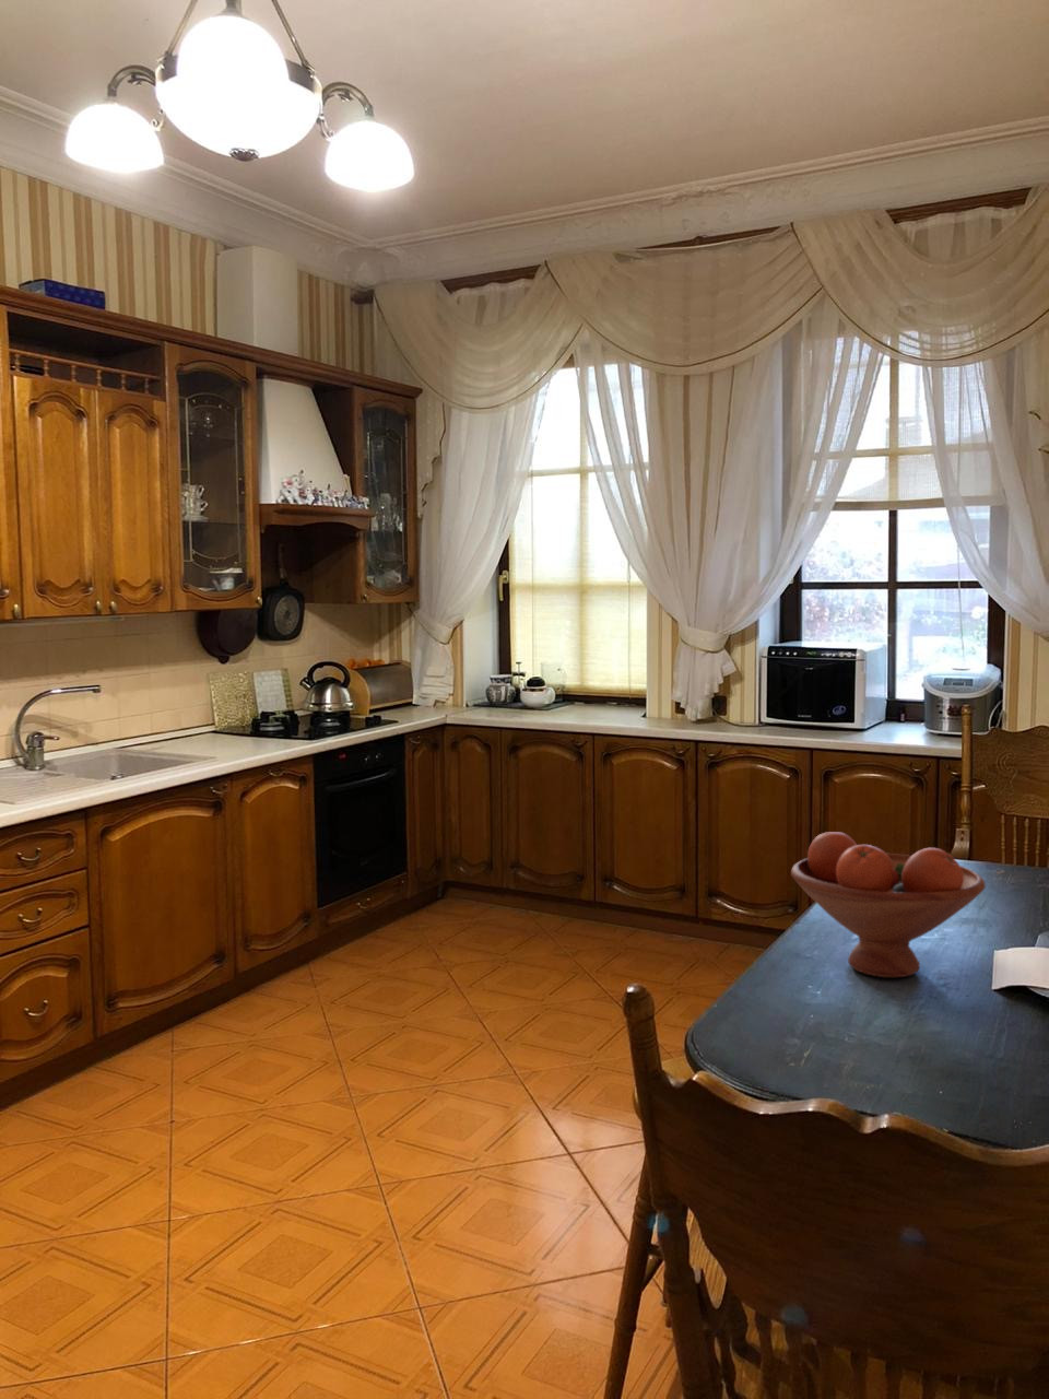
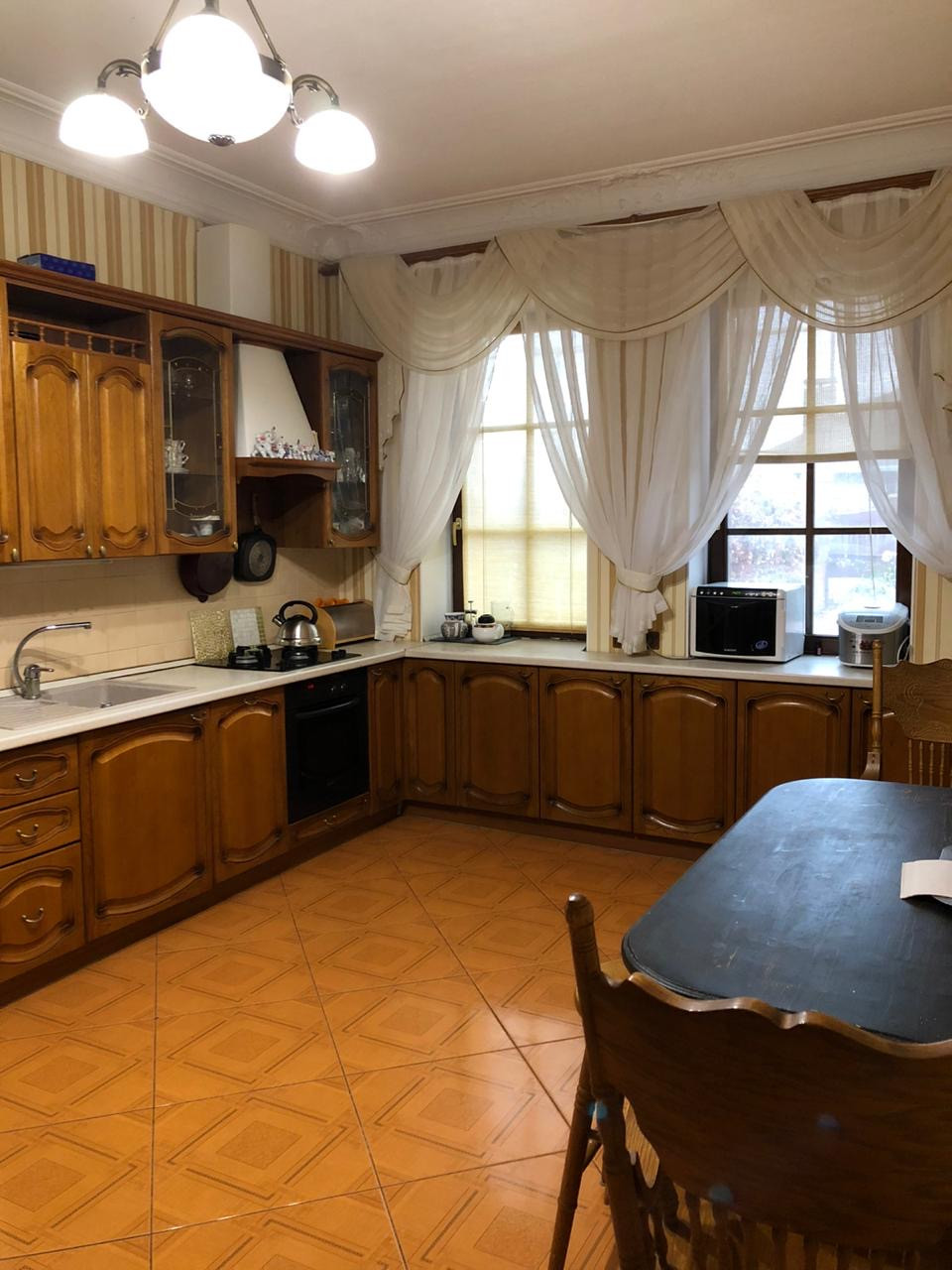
- fruit bowl [790,831,986,979]
